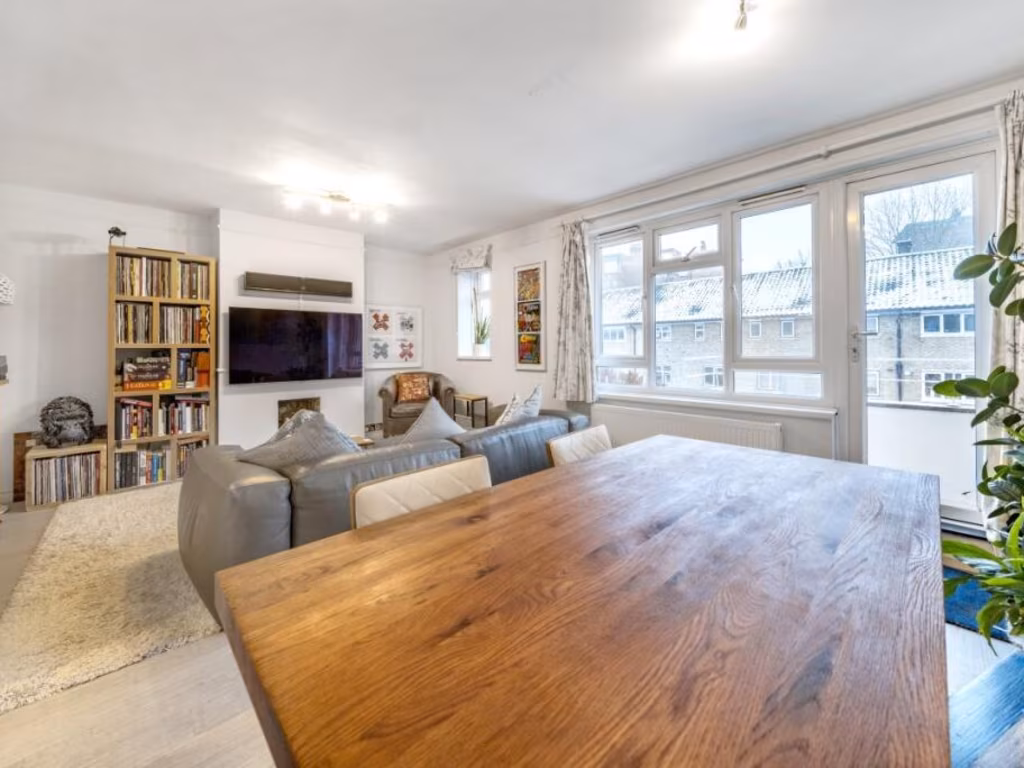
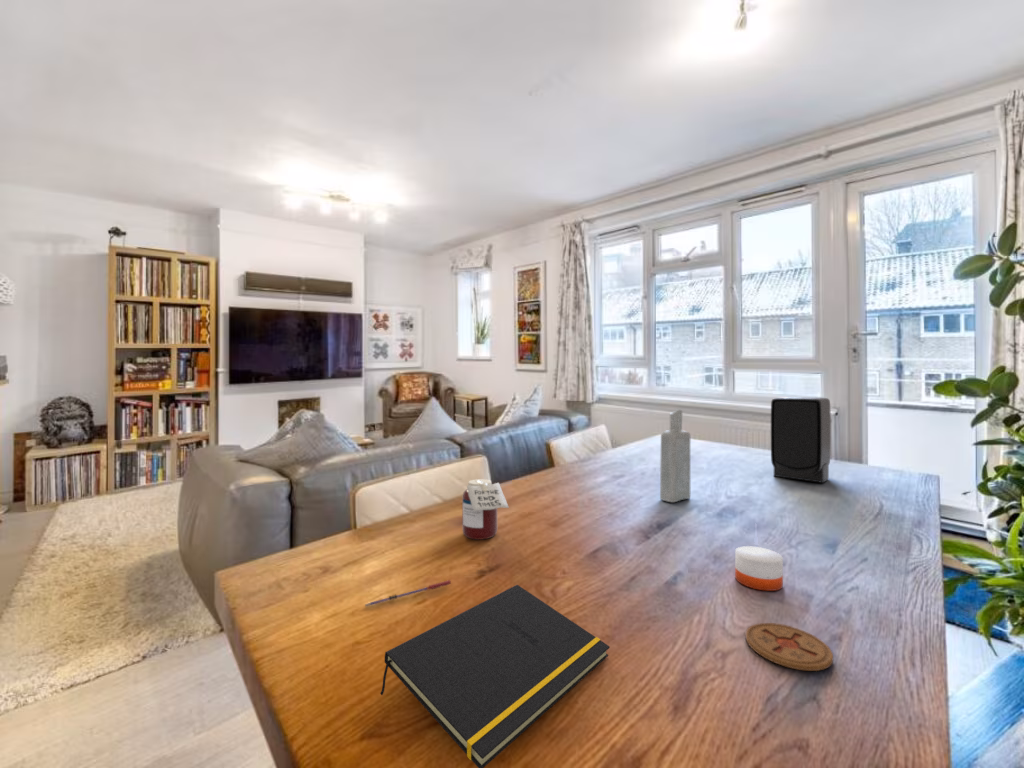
+ jar [461,478,510,541]
+ bottle [659,408,691,503]
+ speaker [770,396,832,484]
+ notepad [379,584,611,768]
+ candle [734,545,784,592]
+ pen [364,579,452,608]
+ coaster [745,622,834,672]
